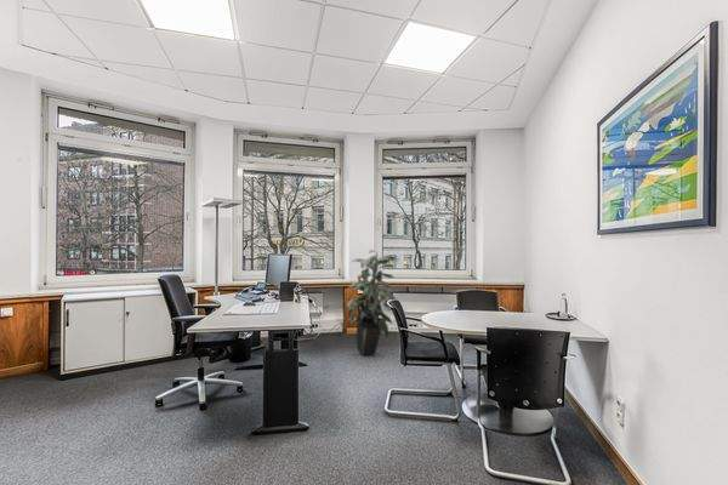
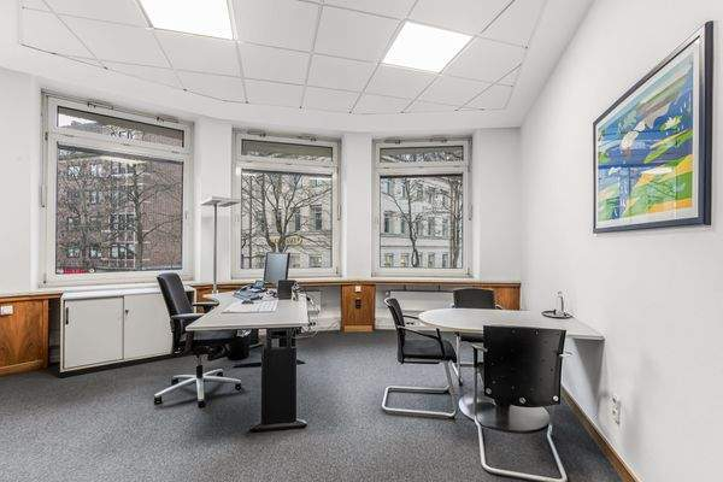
- indoor plant [343,249,400,356]
